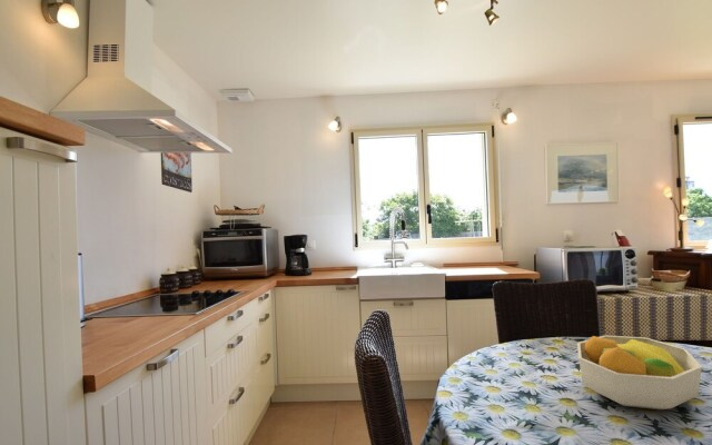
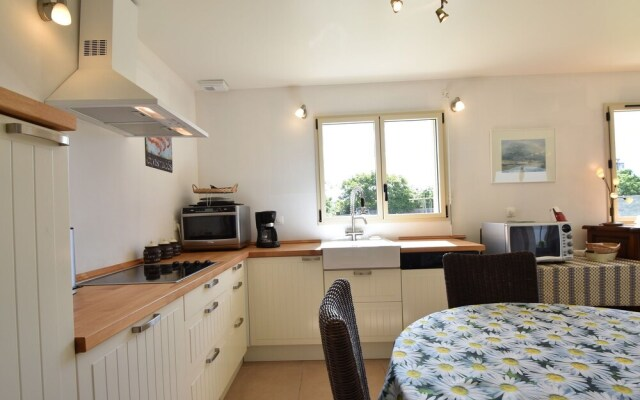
- fruit bowl [576,335,703,411]
